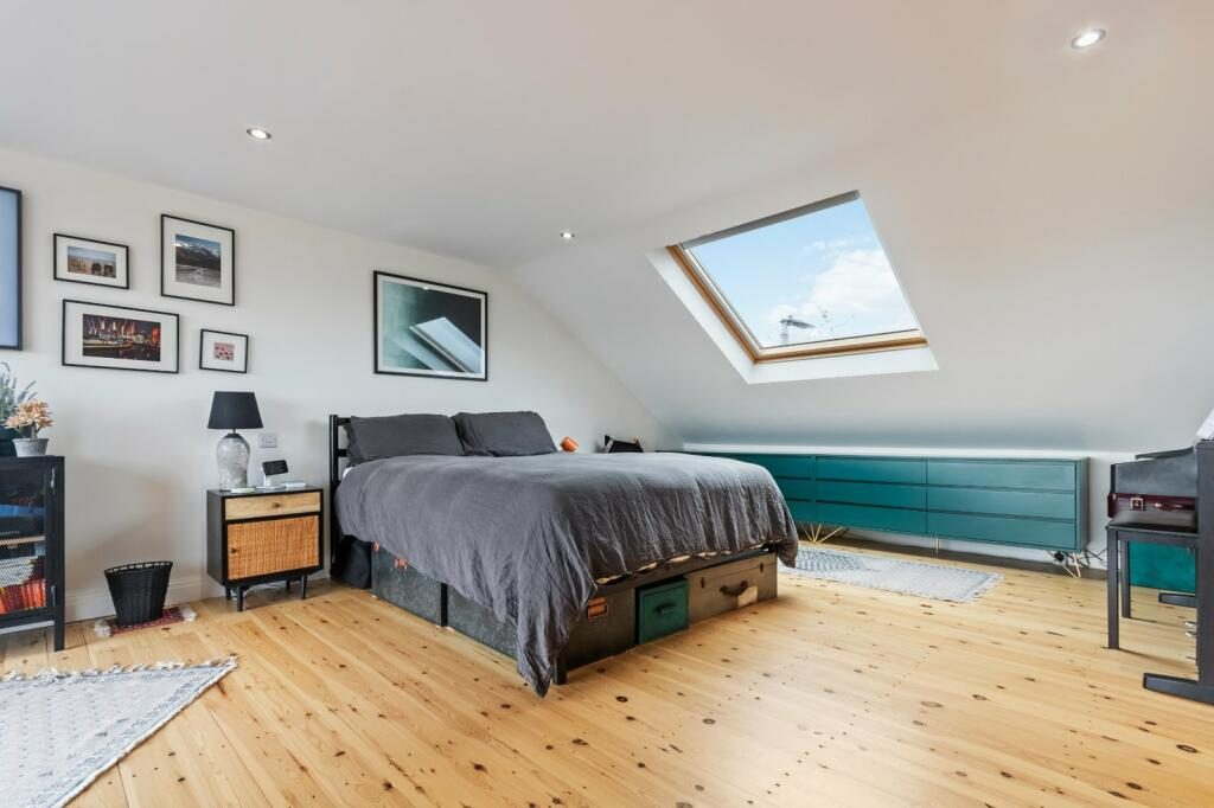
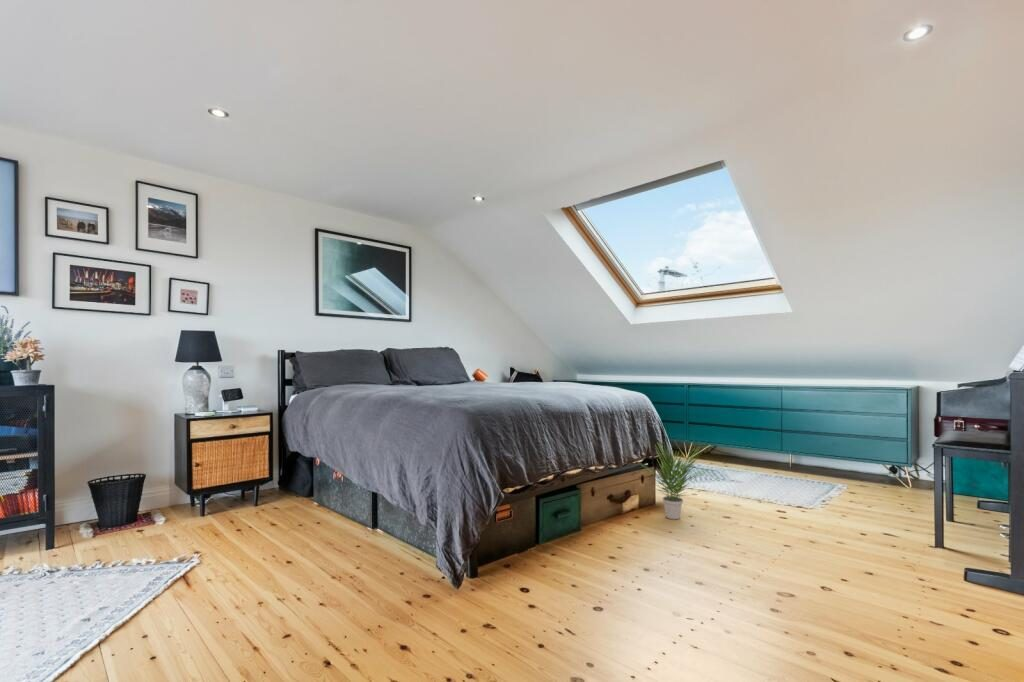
+ potted plant [639,440,707,520]
